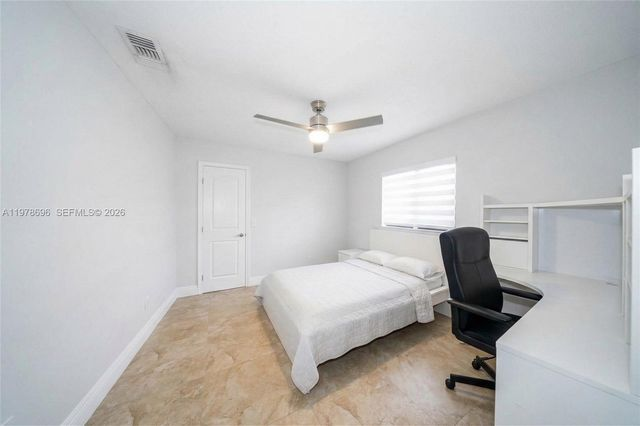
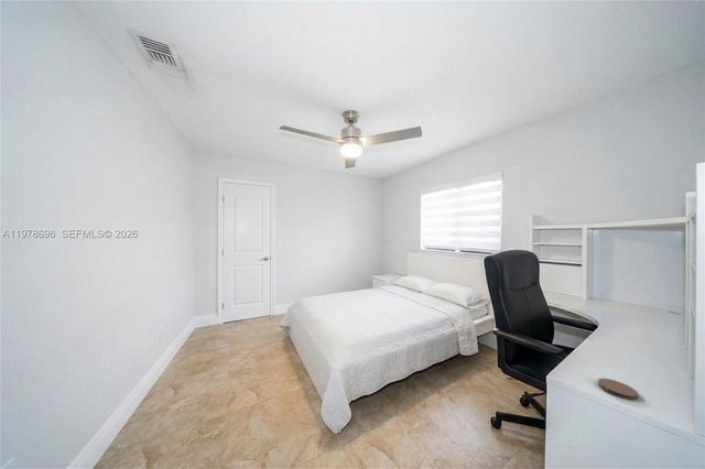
+ coaster [597,378,640,401]
